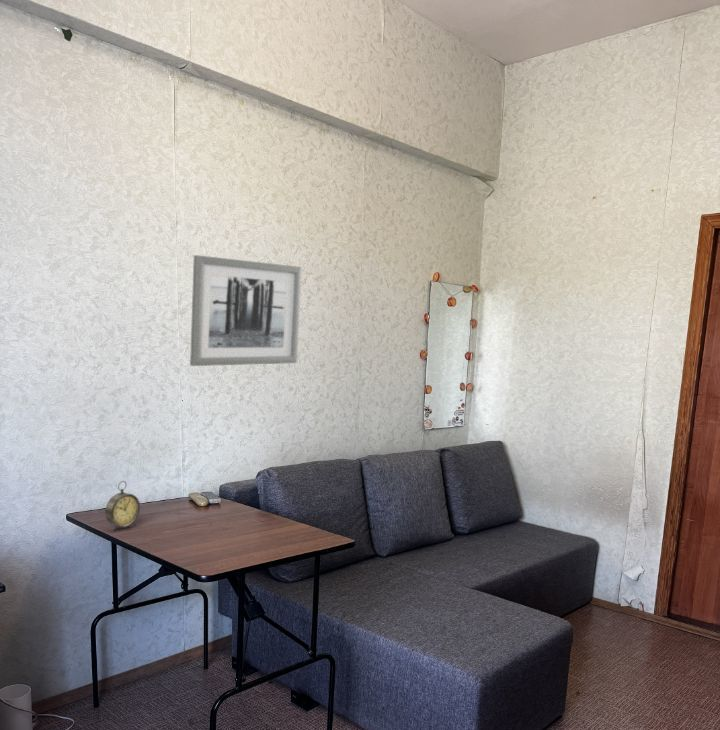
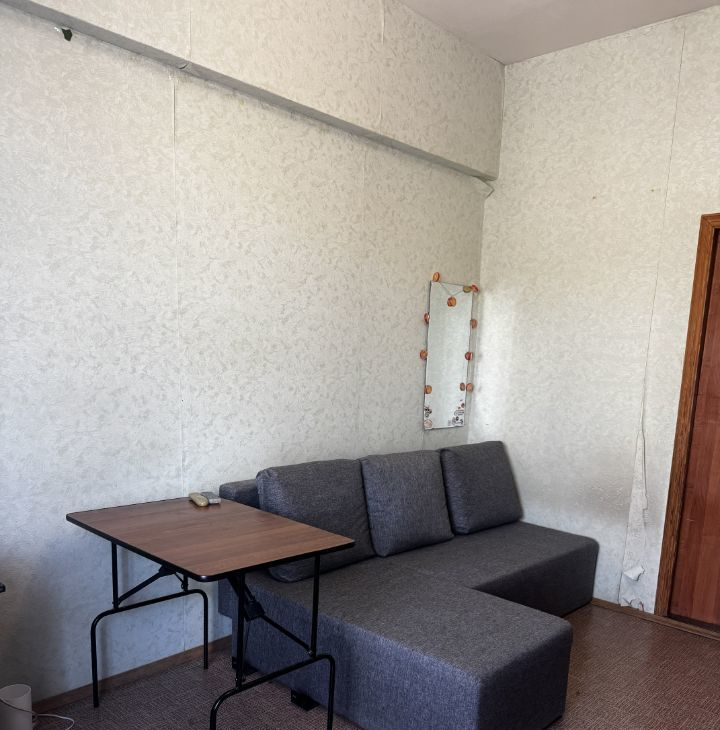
- alarm clock [104,480,141,533]
- wall art [189,254,303,367]
